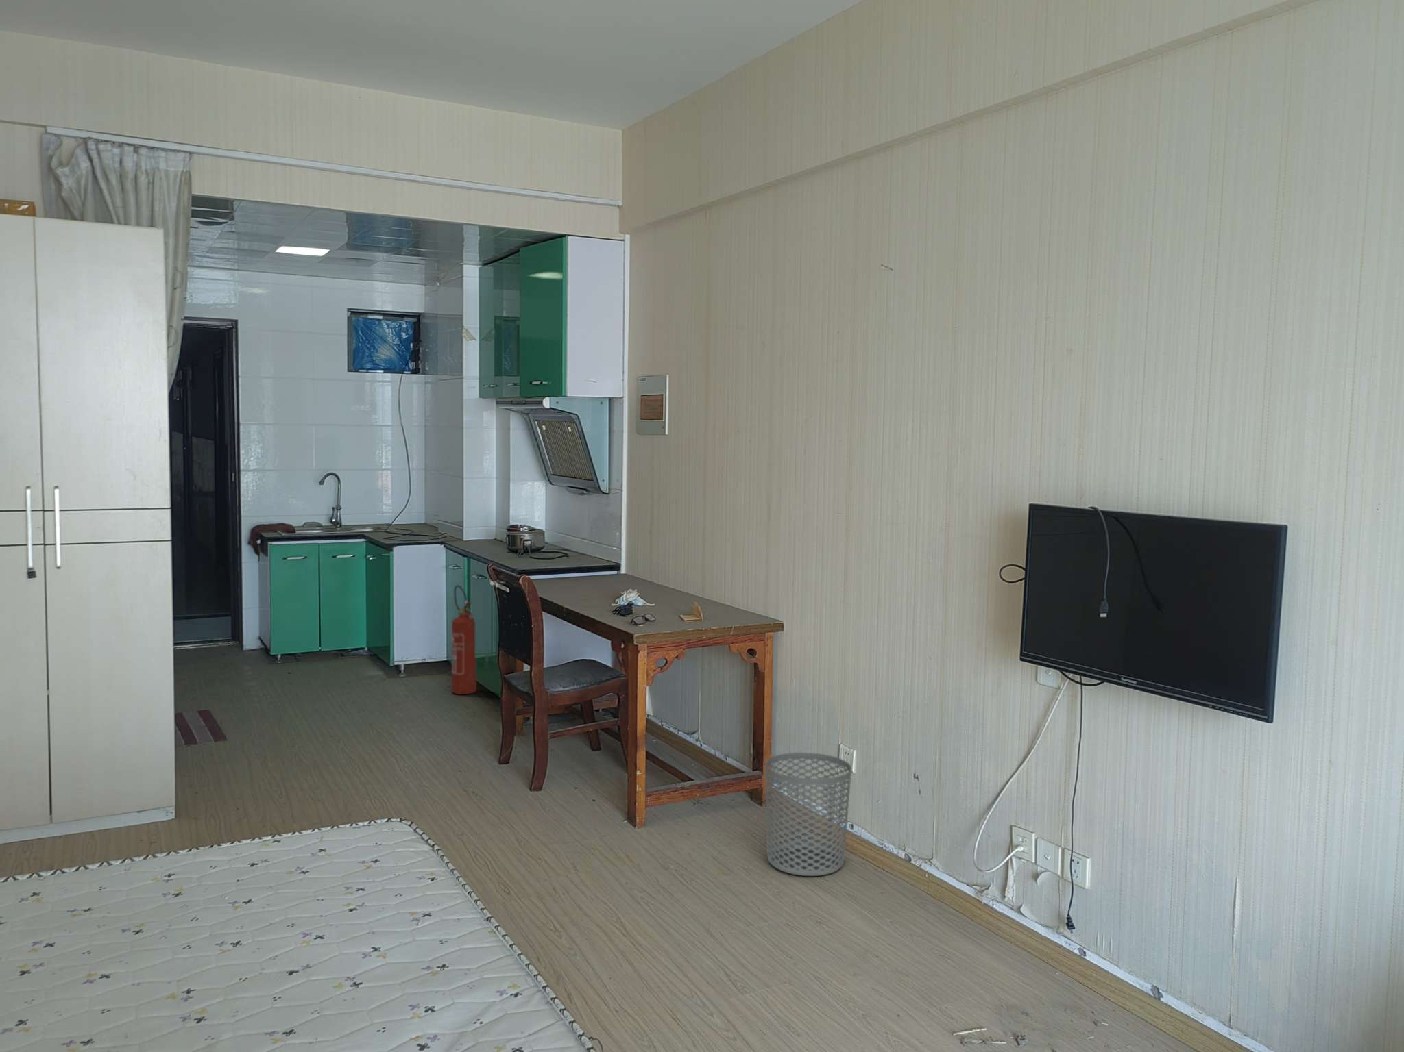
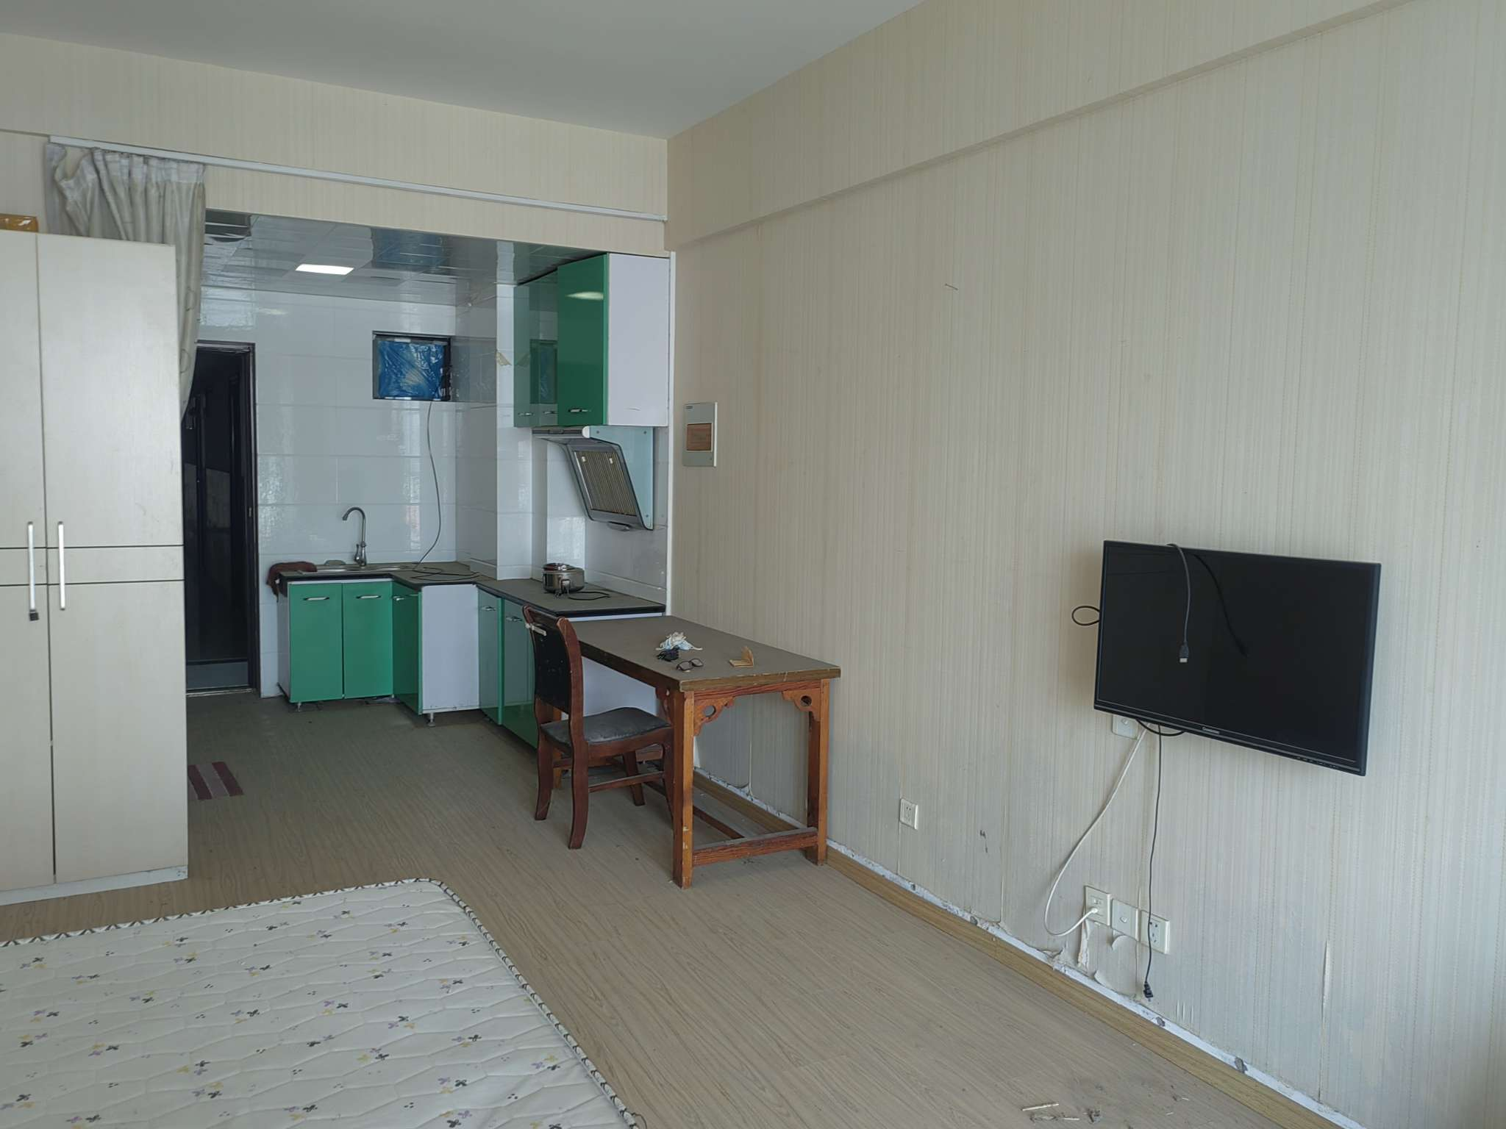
- fire extinguisher [451,585,478,695]
- waste bin [764,753,852,876]
